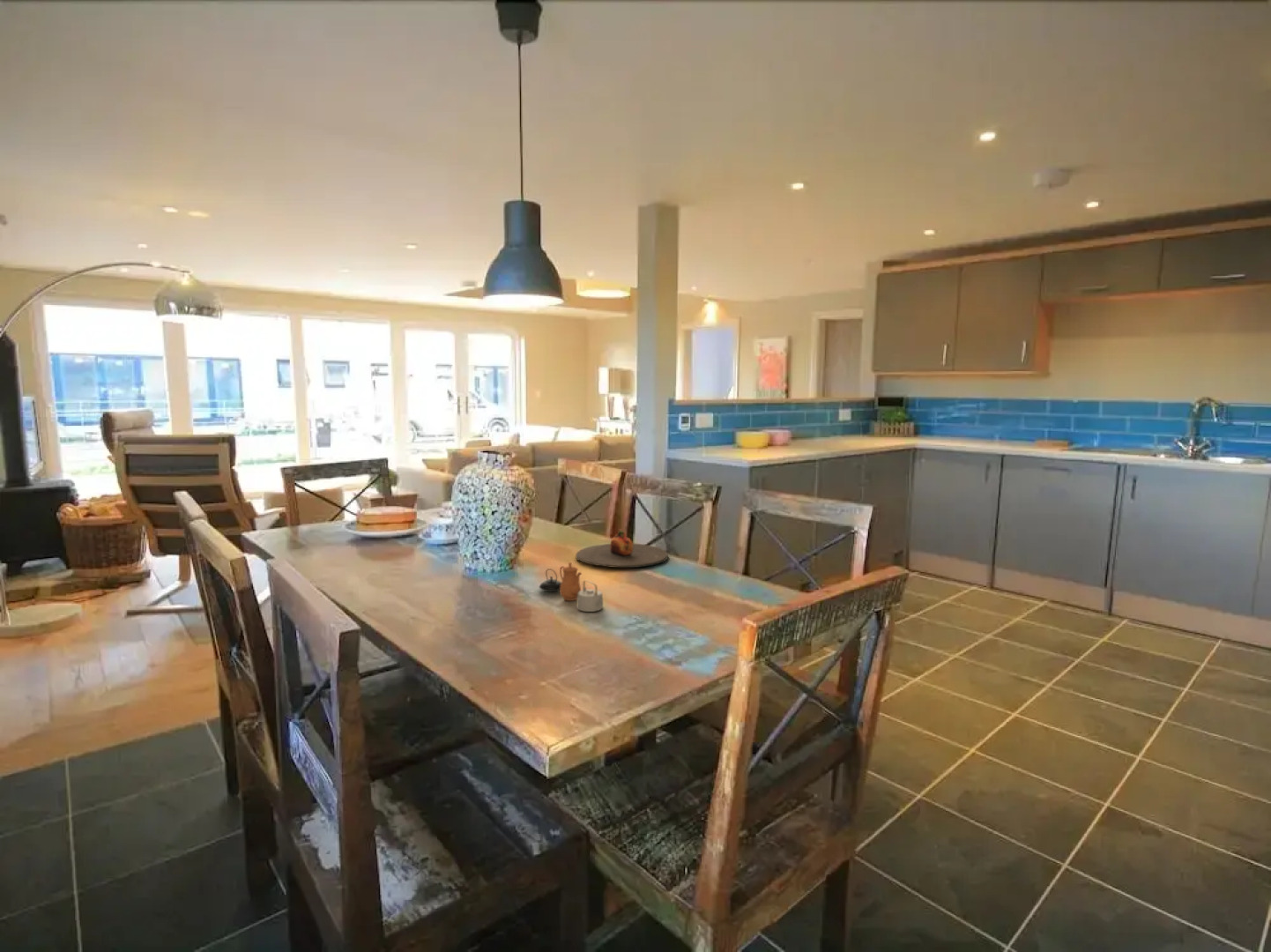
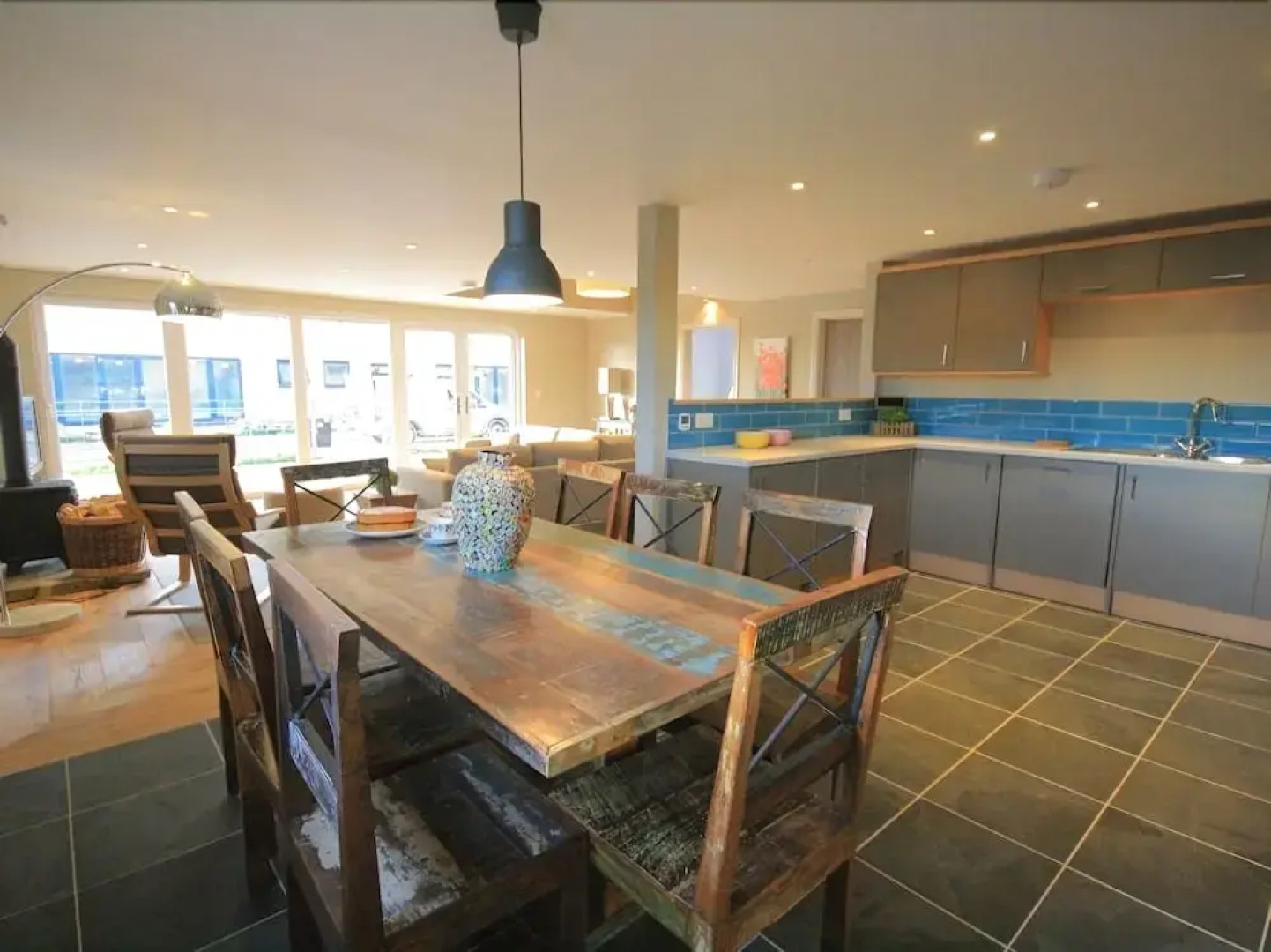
- teapot [539,562,604,613]
- plate [575,530,669,569]
